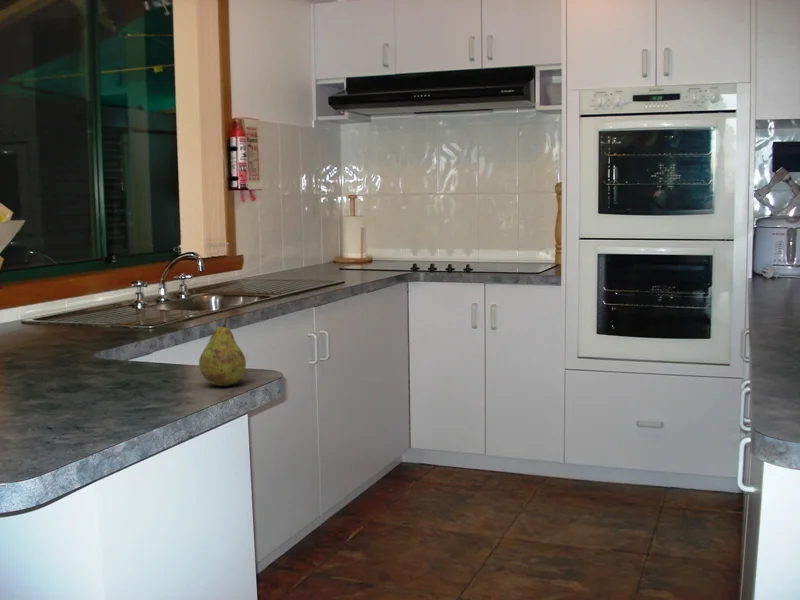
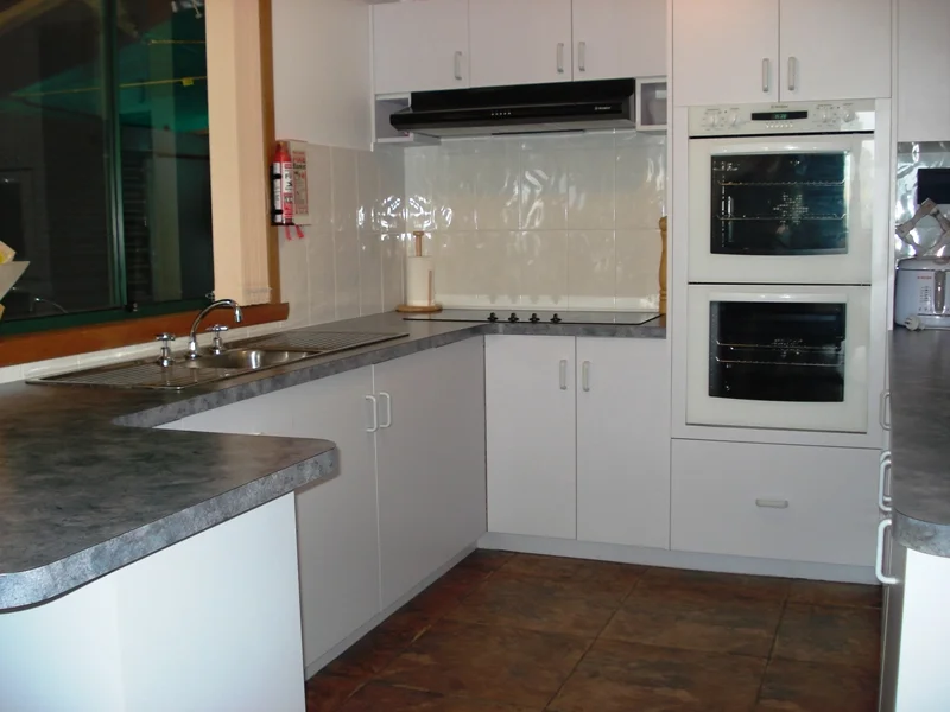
- fruit [198,318,247,387]
